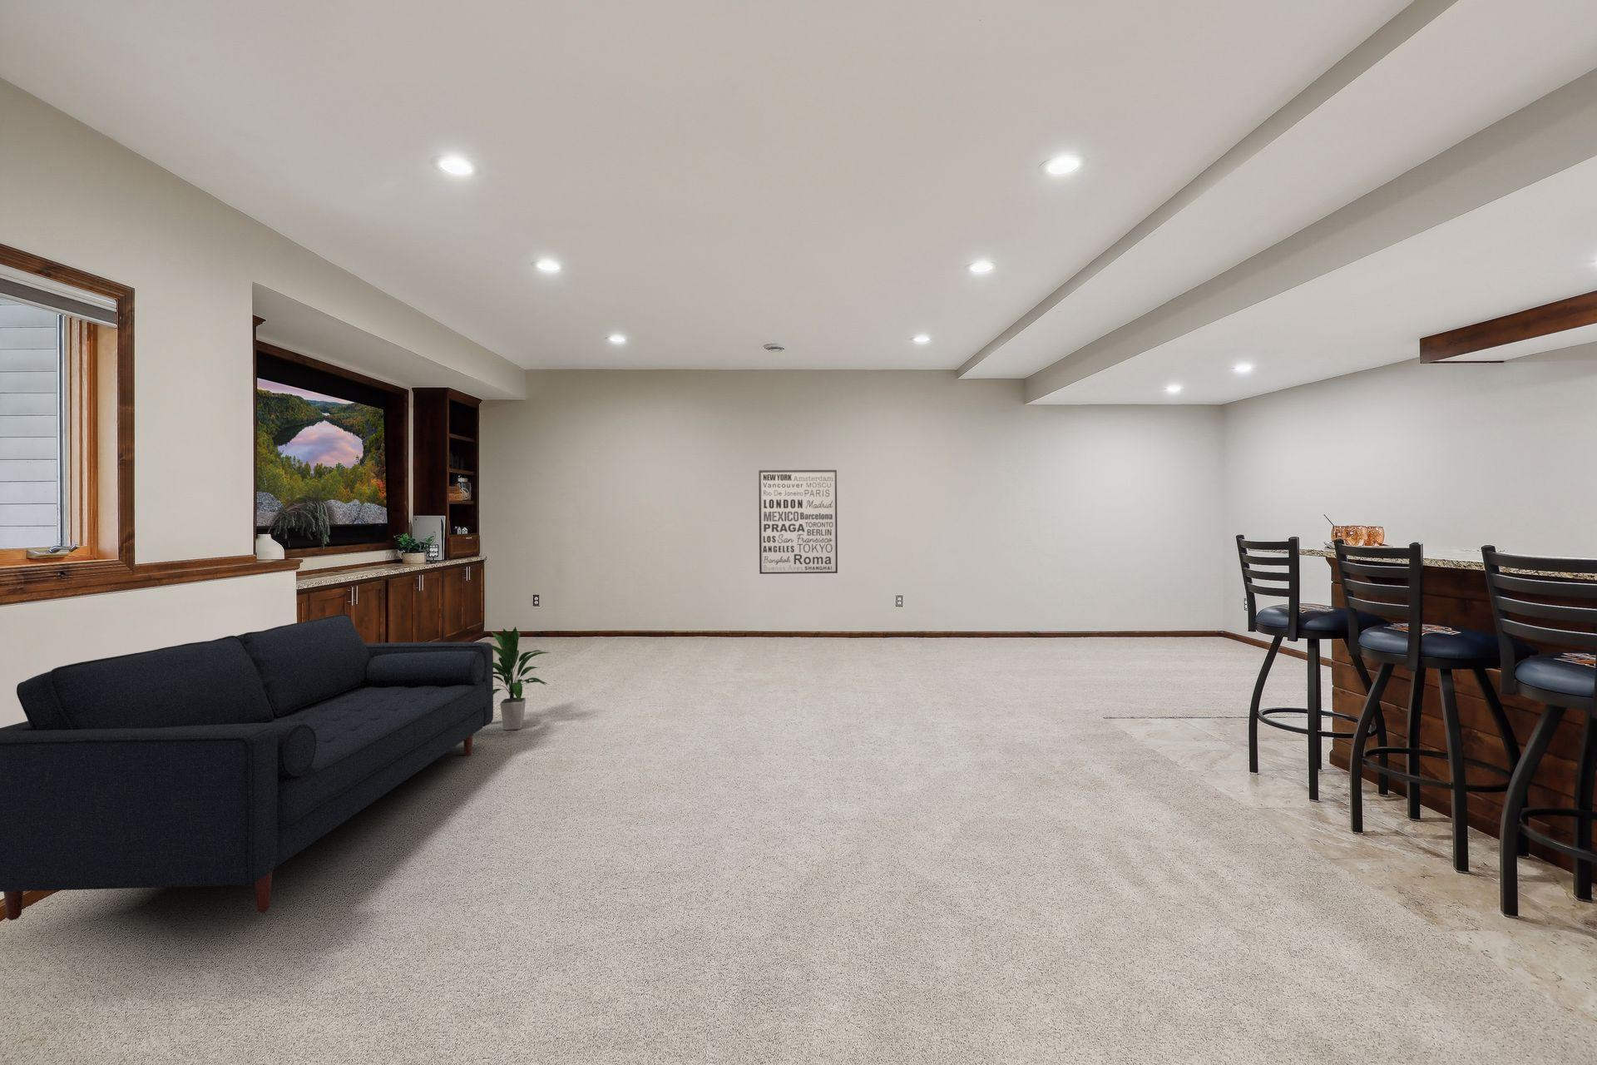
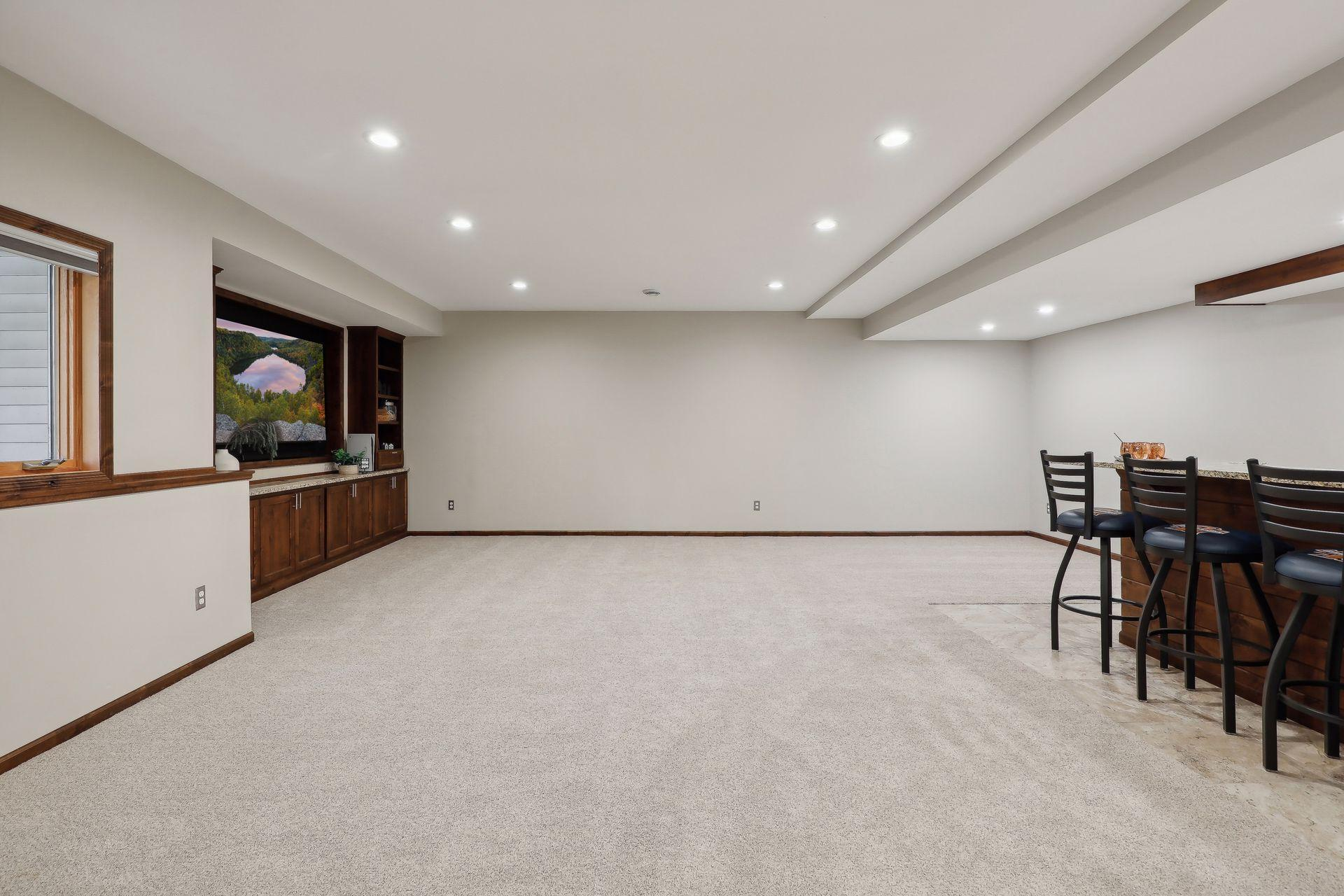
- wall art [758,470,839,575]
- sofa [0,613,494,921]
- indoor plant [491,625,551,731]
